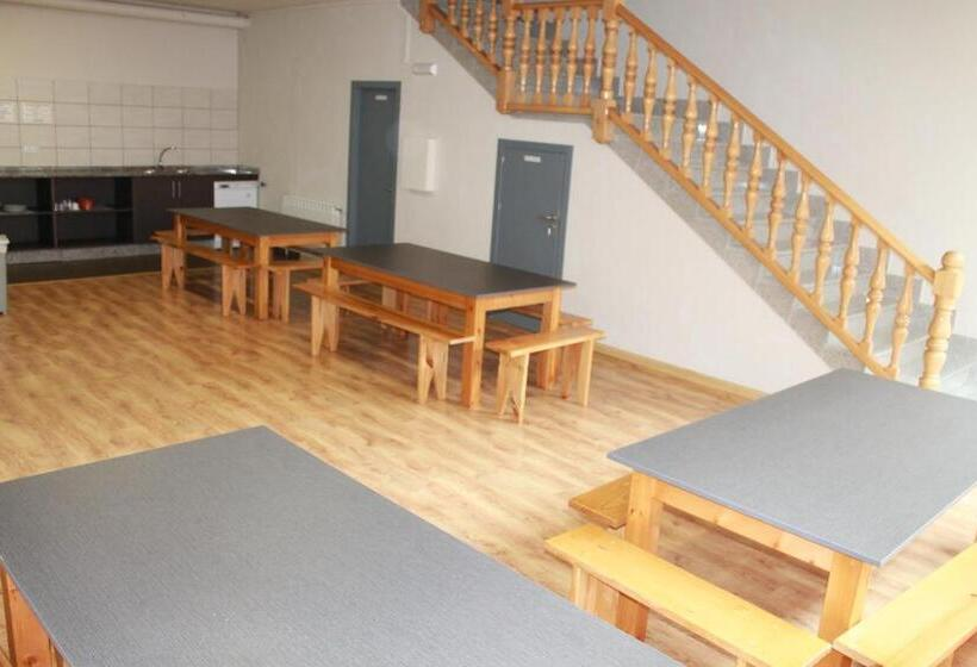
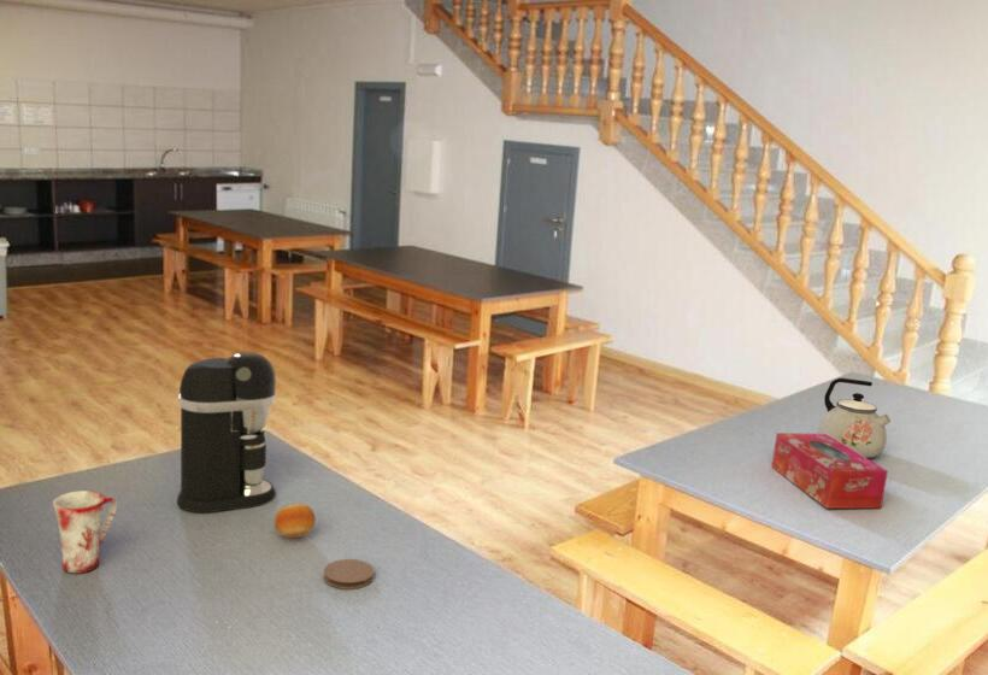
+ coffee maker [176,351,277,513]
+ coaster [323,558,376,591]
+ mug [52,489,118,575]
+ fruit [274,501,317,539]
+ tissue box [771,432,889,510]
+ kettle [817,377,892,459]
